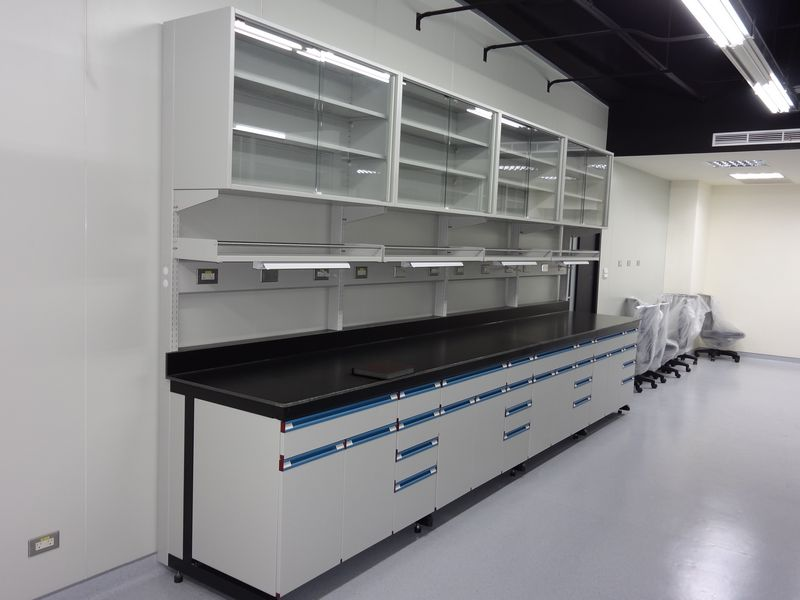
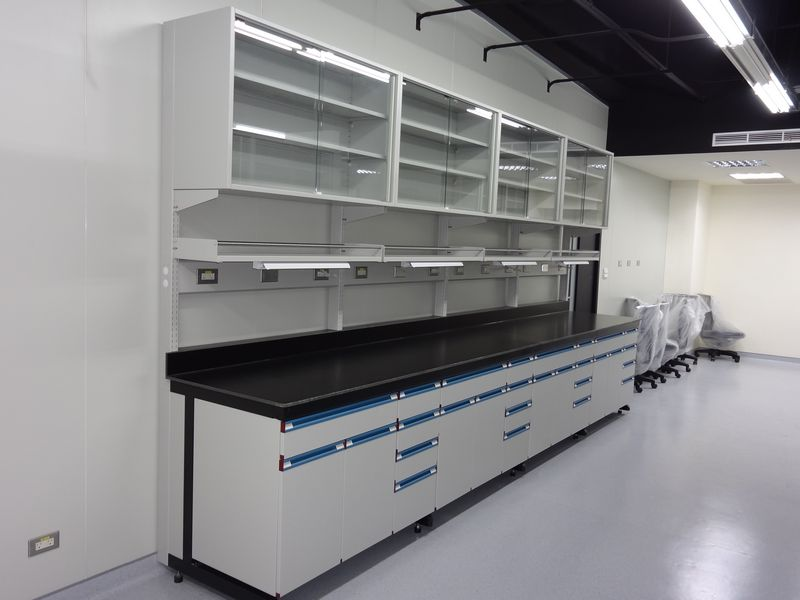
- notebook [351,360,418,381]
